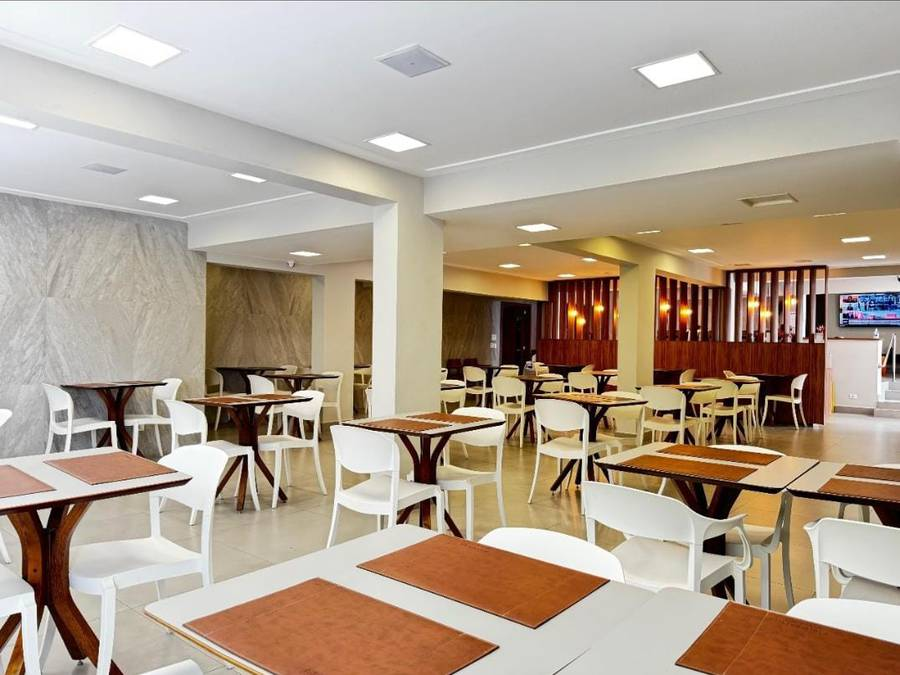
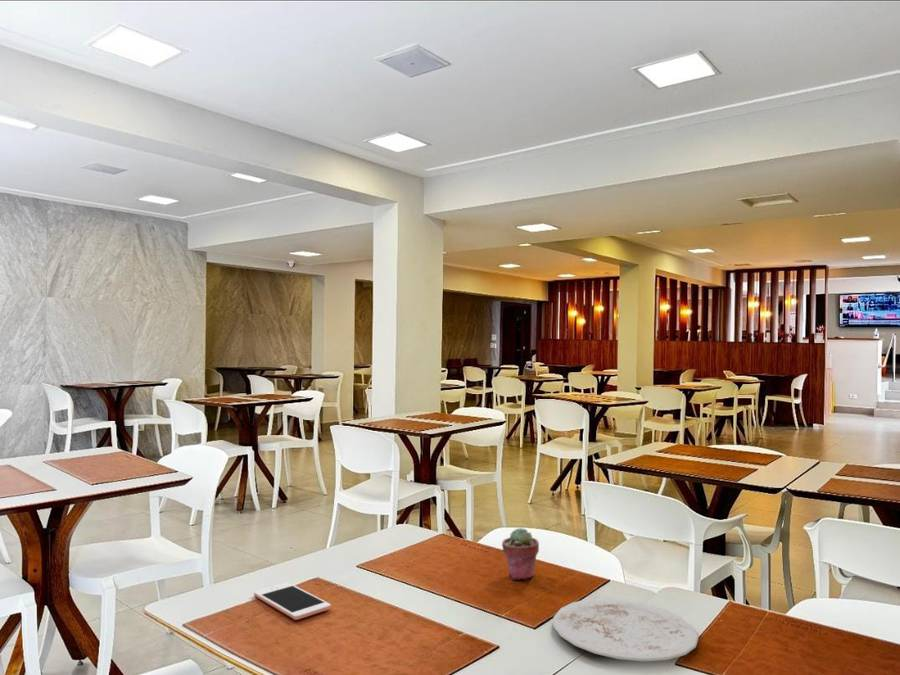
+ potted succulent [501,527,540,581]
+ cell phone [253,582,332,621]
+ plate [553,597,699,662]
